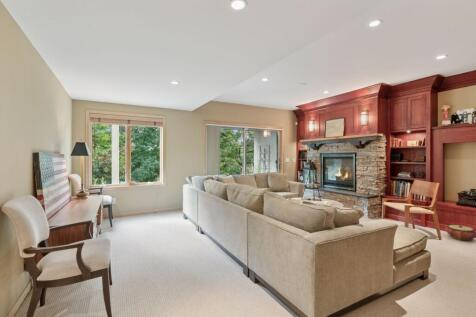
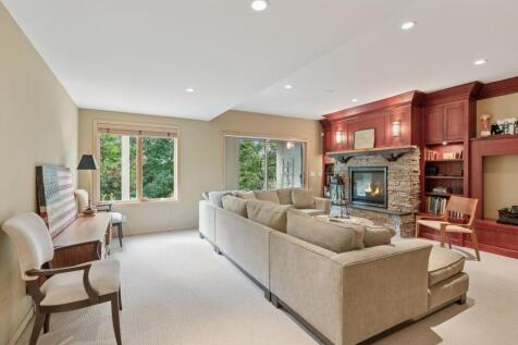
- woven basket [445,224,476,242]
